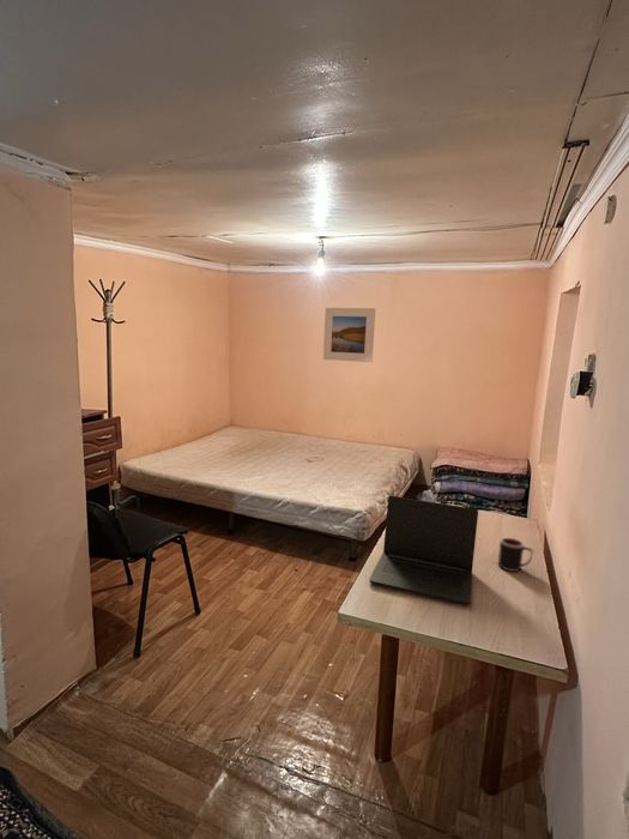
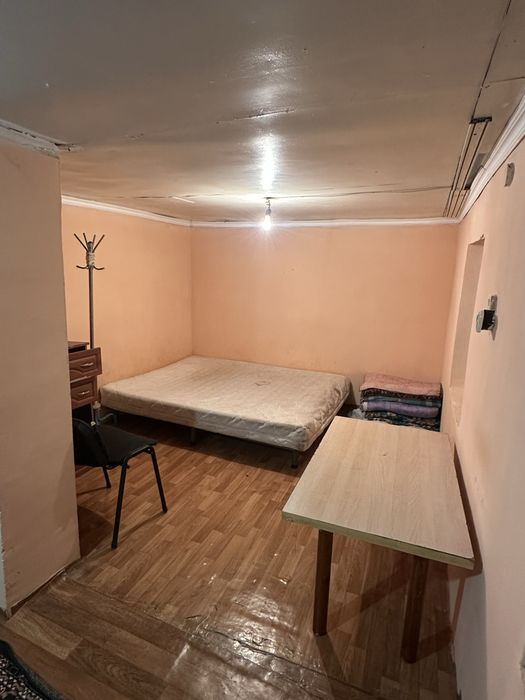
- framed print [322,307,376,363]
- mug [497,537,534,573]
- laptop [368,495,479,605]
